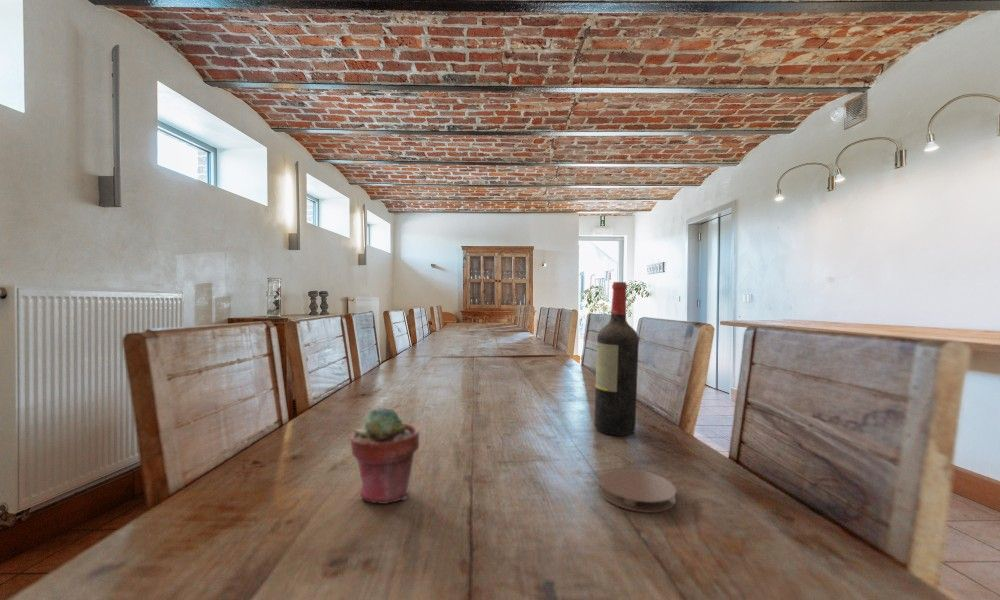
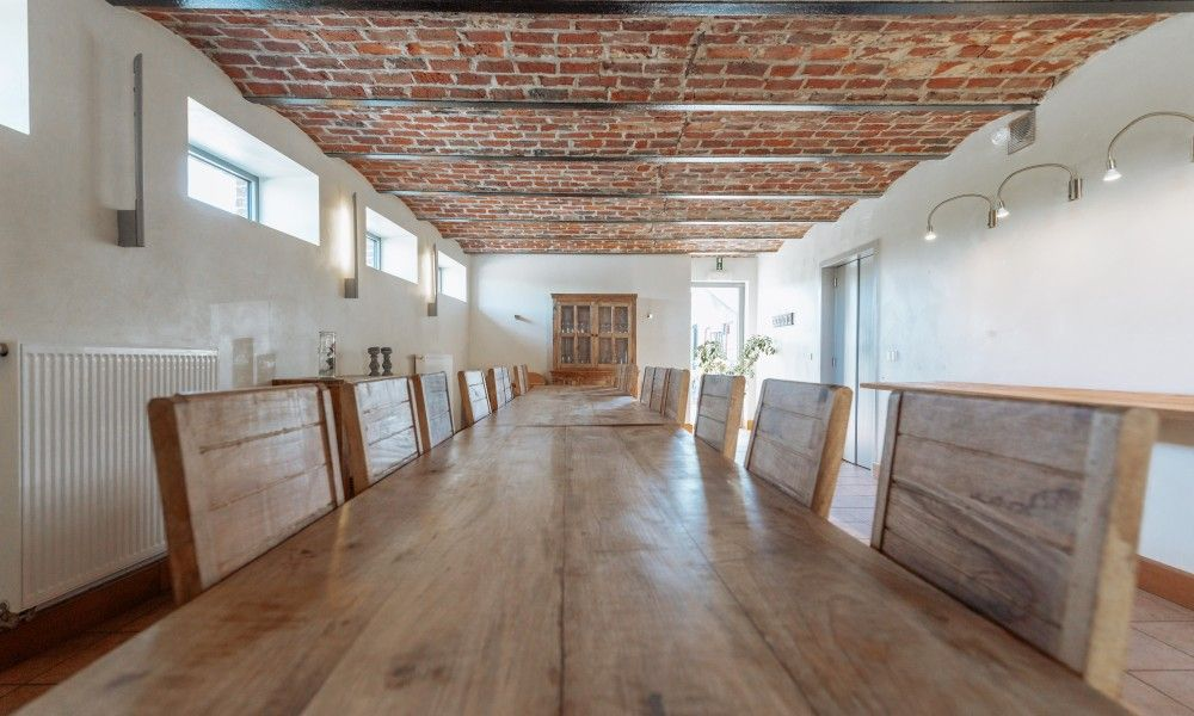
- coaster [598,468,677,514]
- wine bottle [593,281,640,437]
- potted succulent [349,406,420,505]
